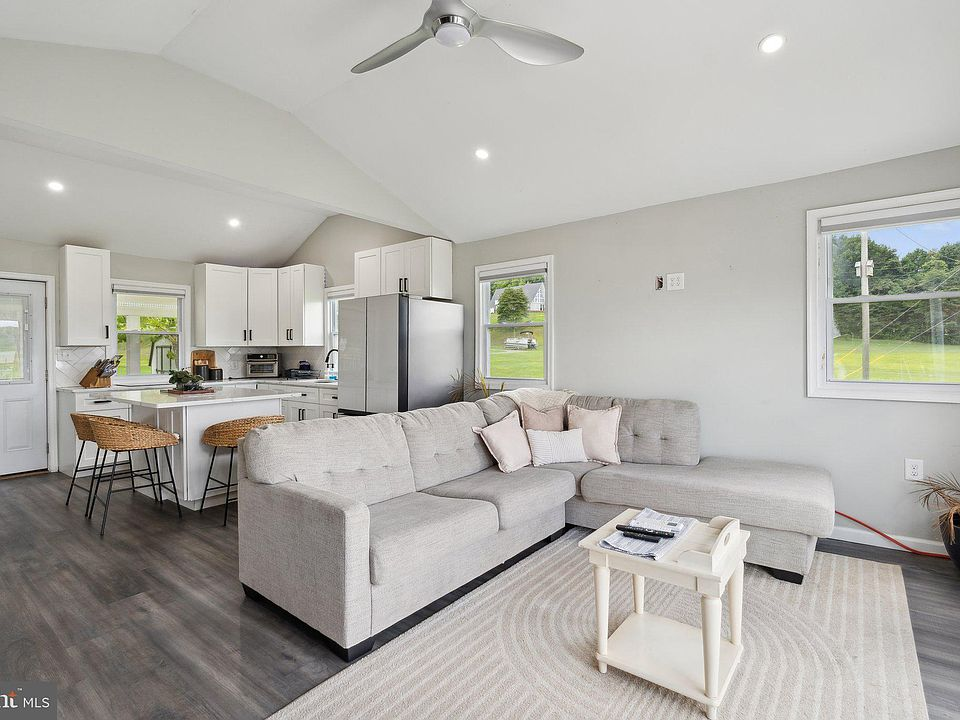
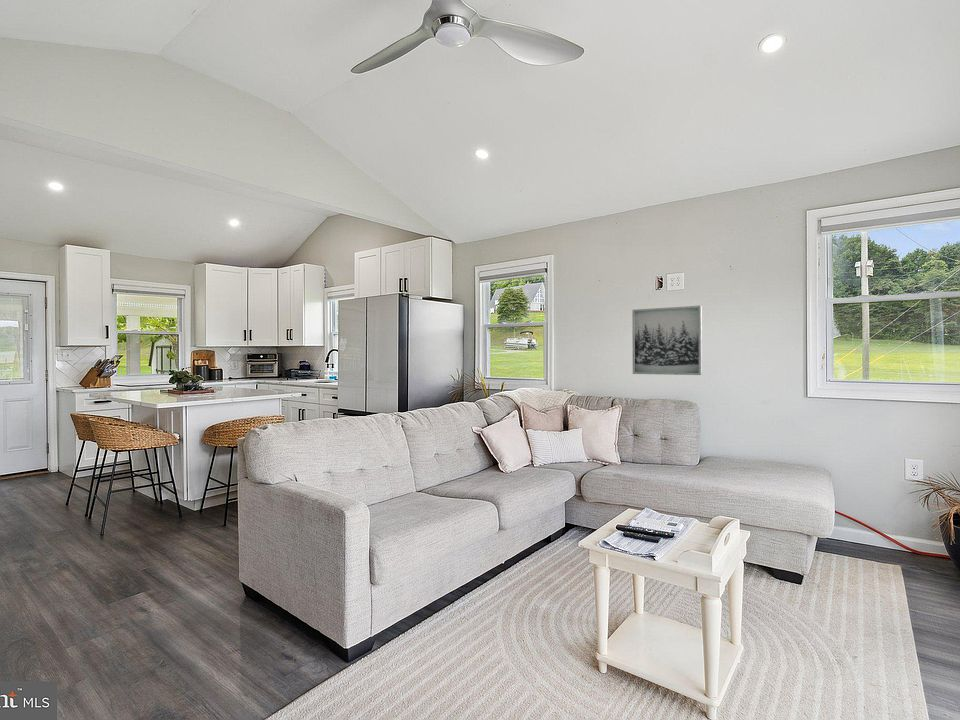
+ wall art [631,305,703,376]
